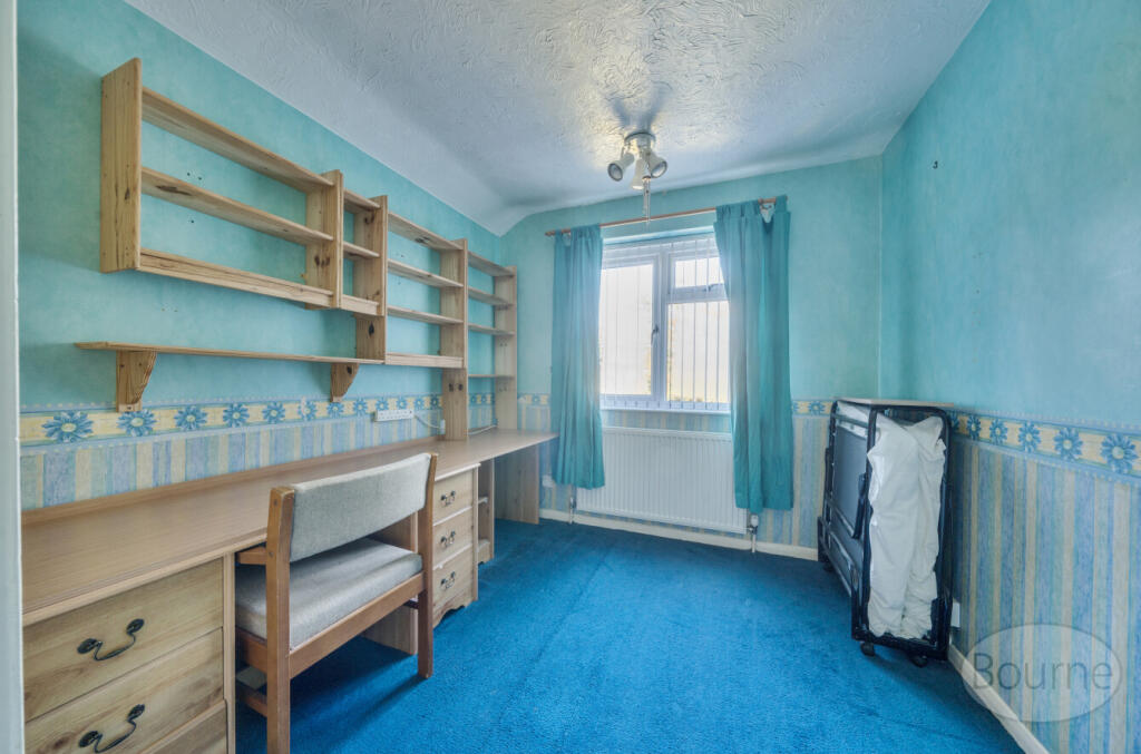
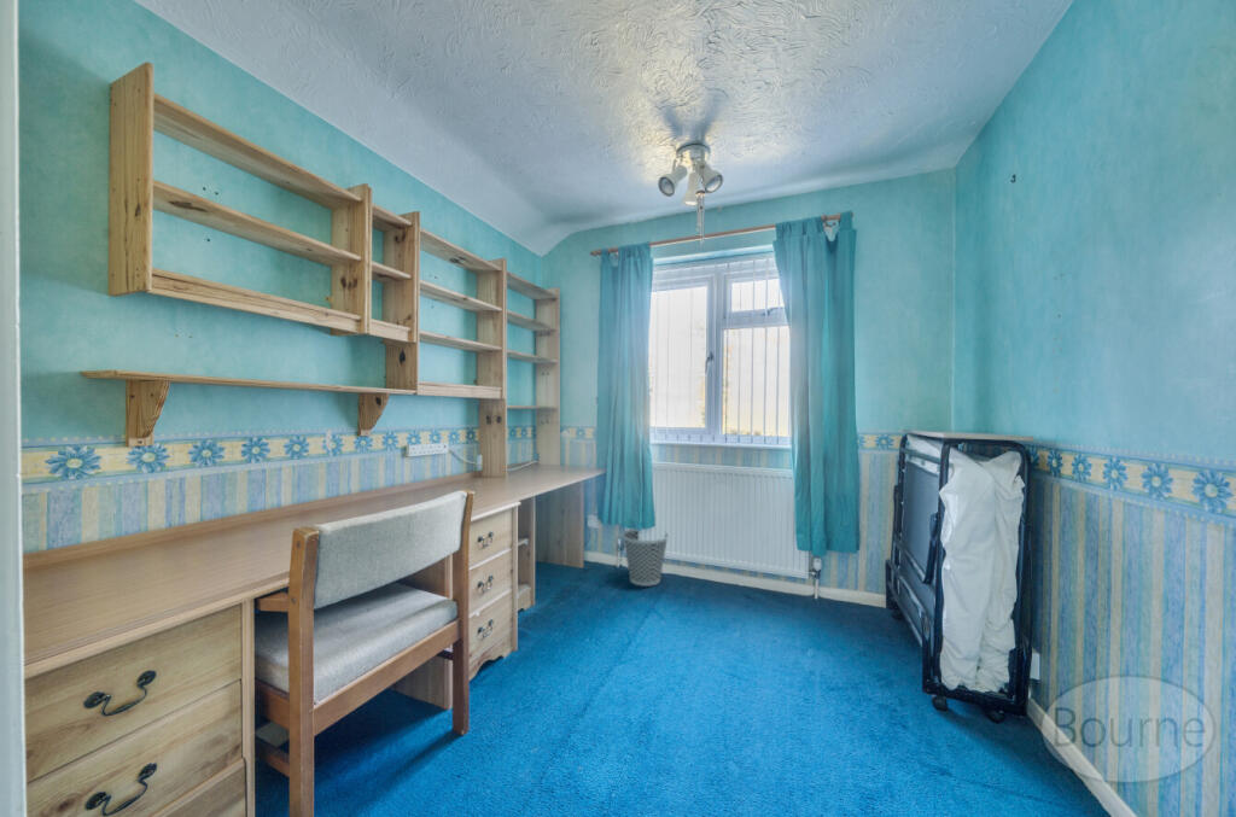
+ wastebasket [620,527,670,588]
